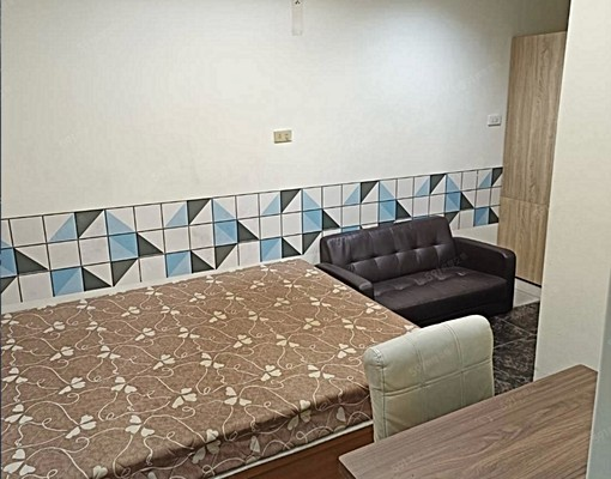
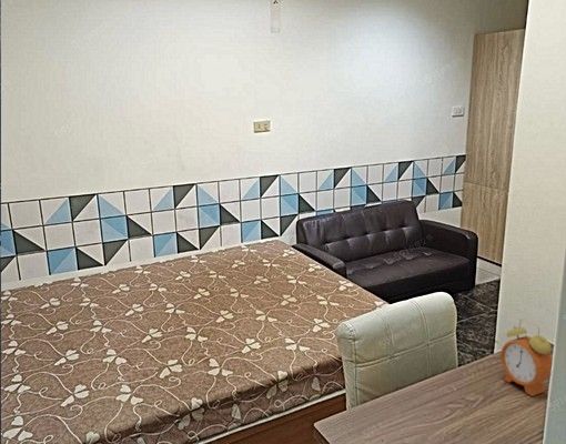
+ alarm clock [499,319,553,397]
